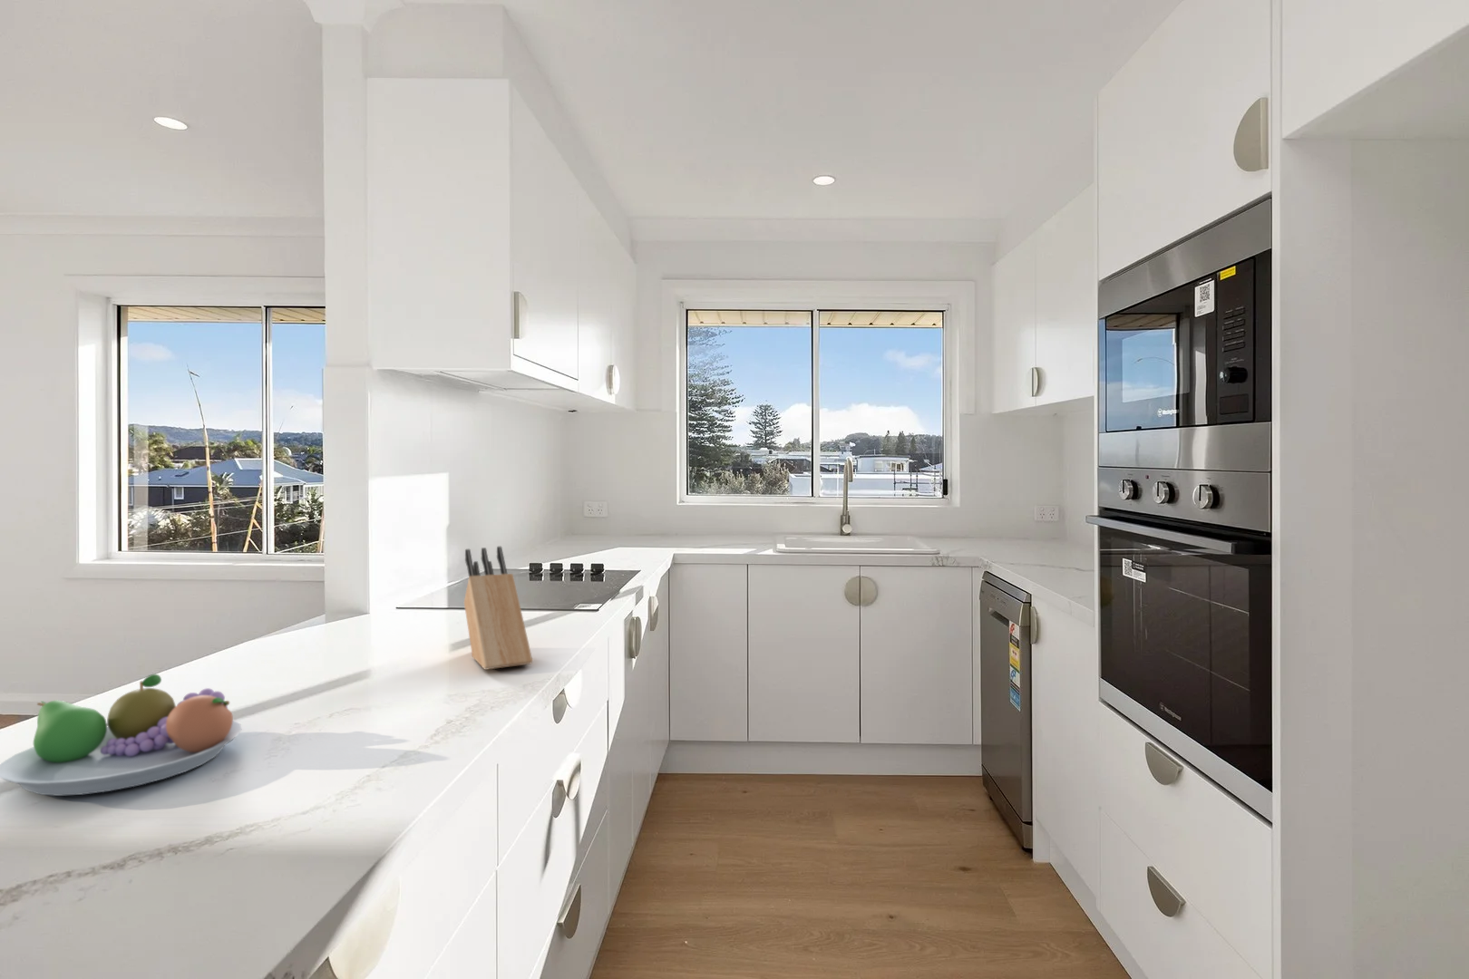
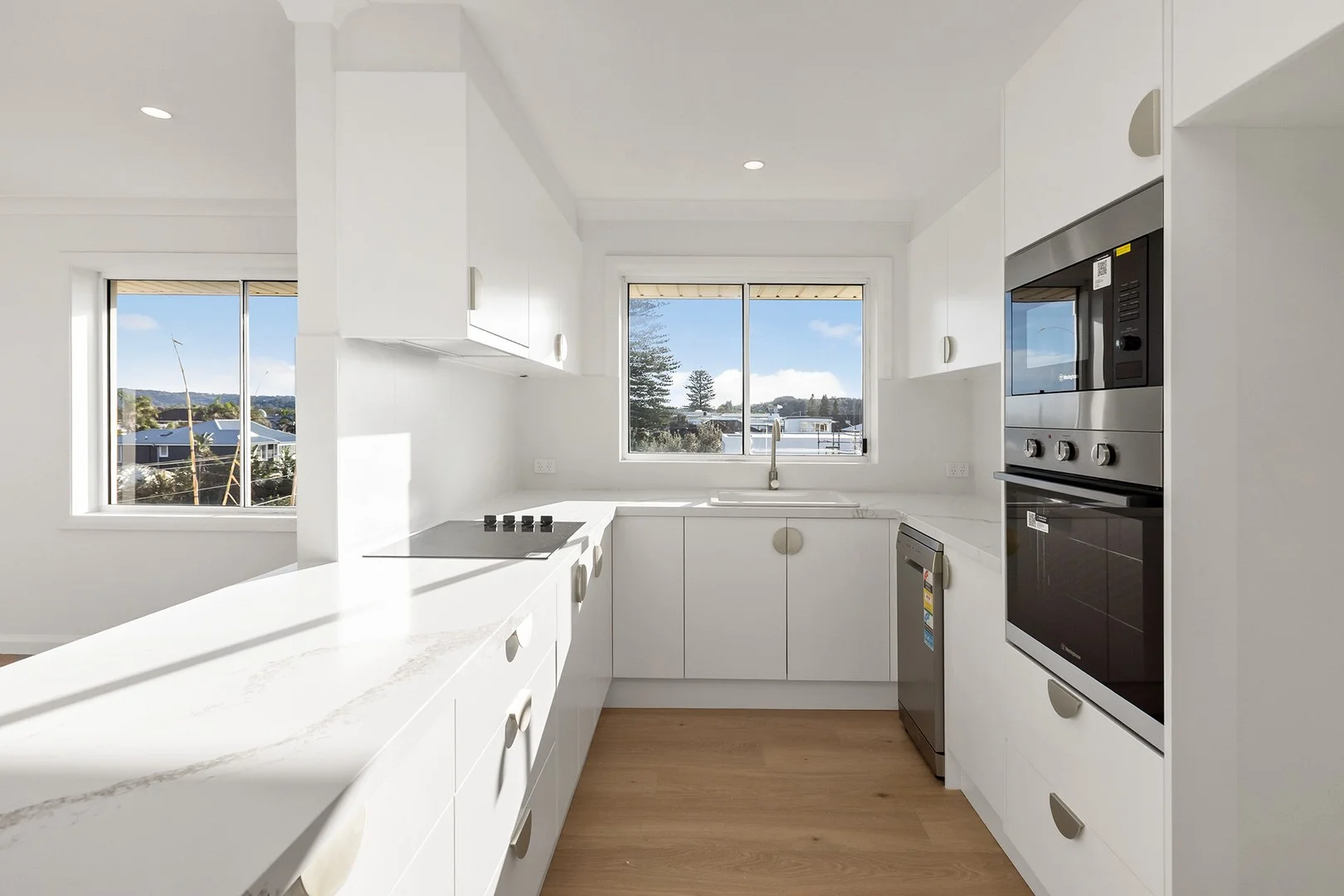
- knife block [463,545,533,671]
- fruit bowl [0,673,243,797]
